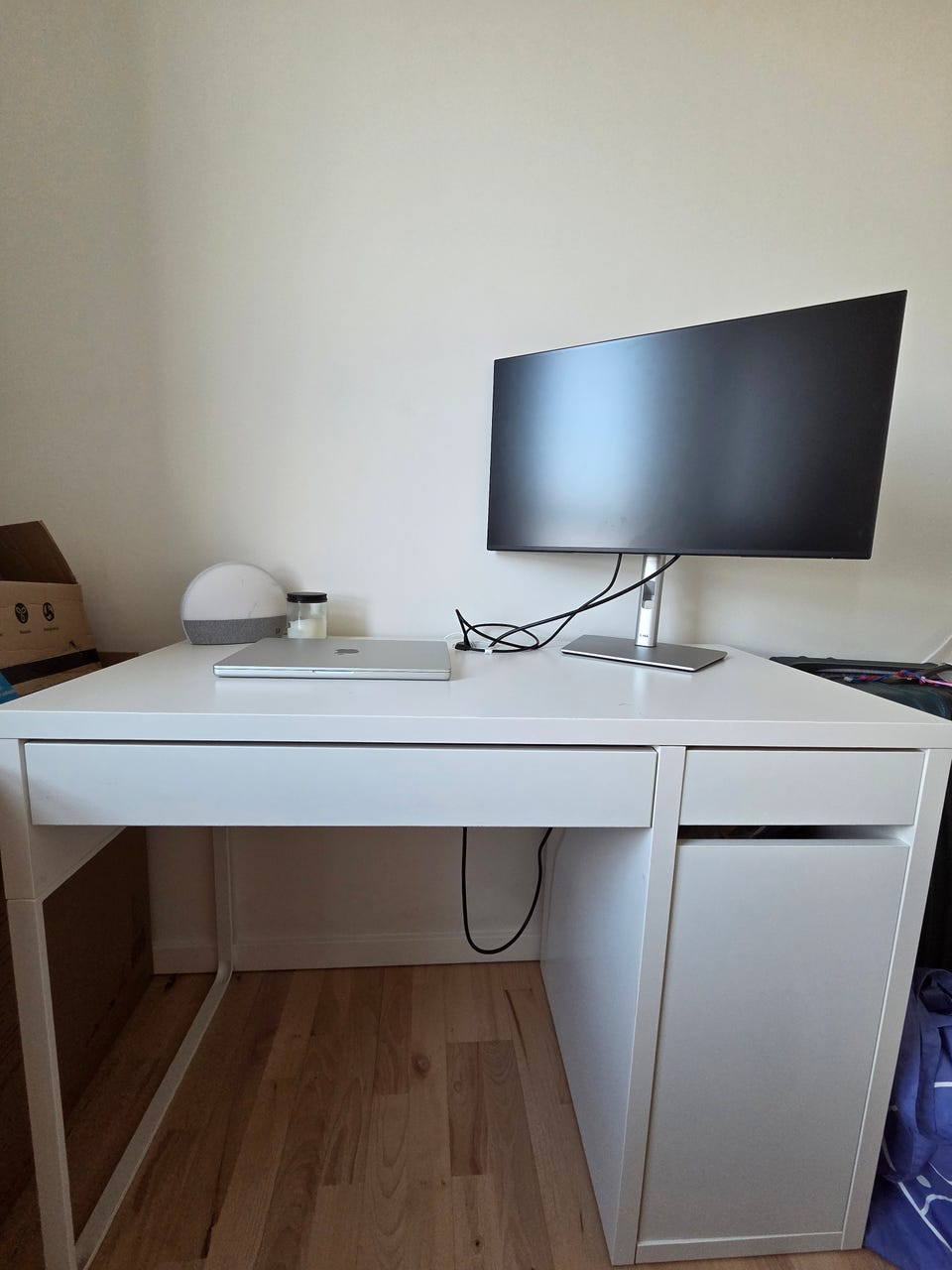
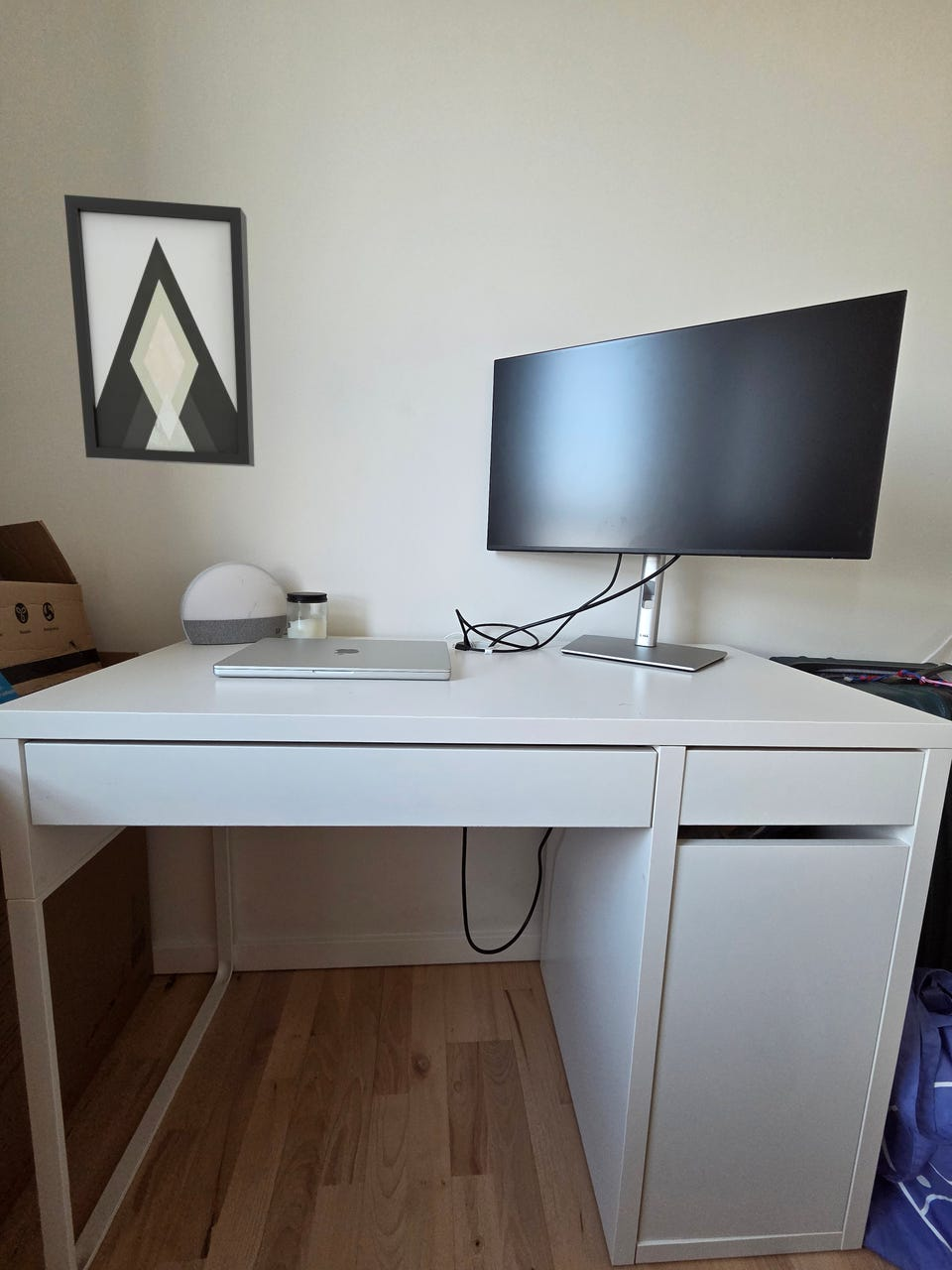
+ wall art [63,193,256,468]
